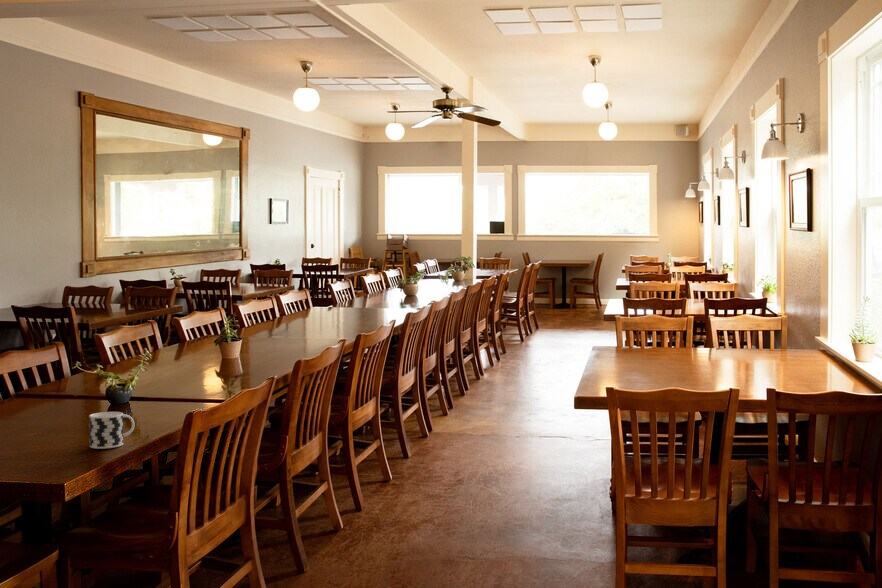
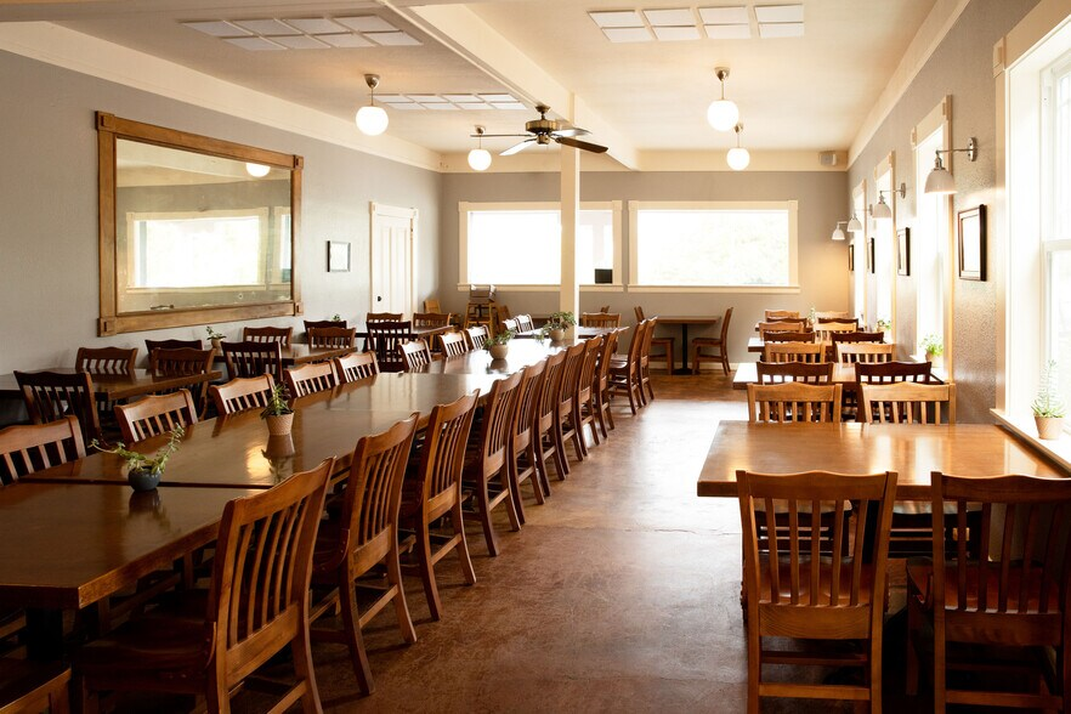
- cup [88,411,135,450]
